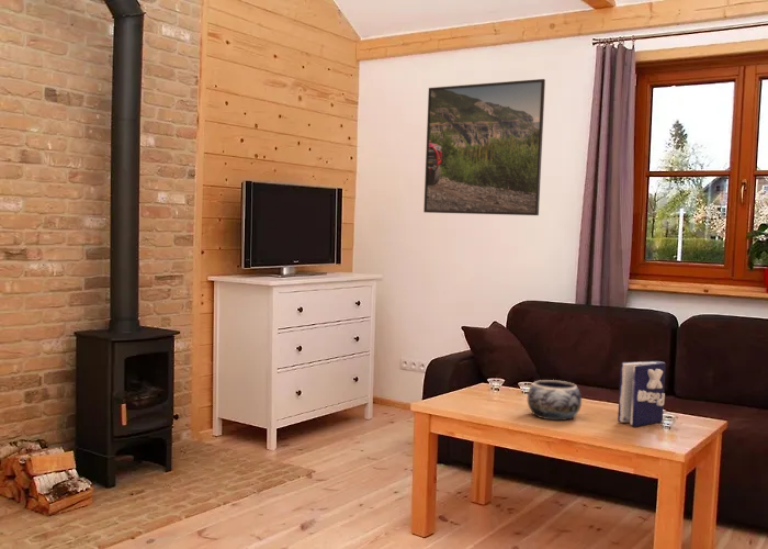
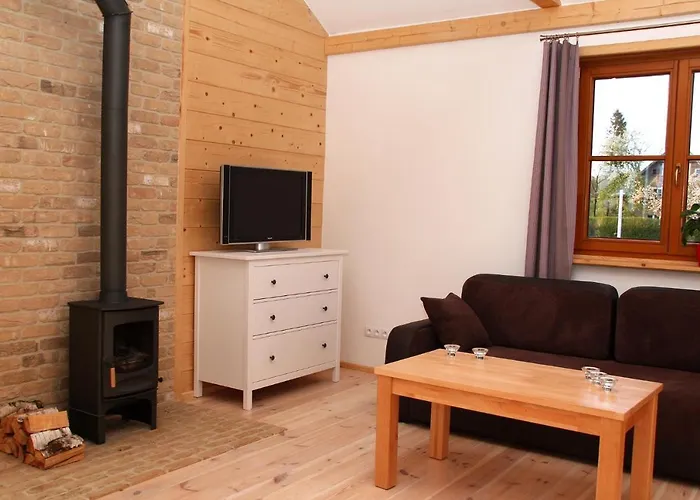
- book [617,360,666,428]
- decorative bowl [527,379,583,422]
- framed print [422,78,546,216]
